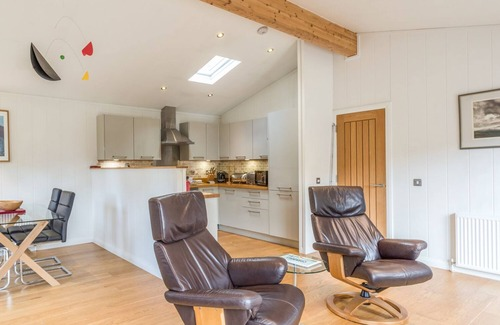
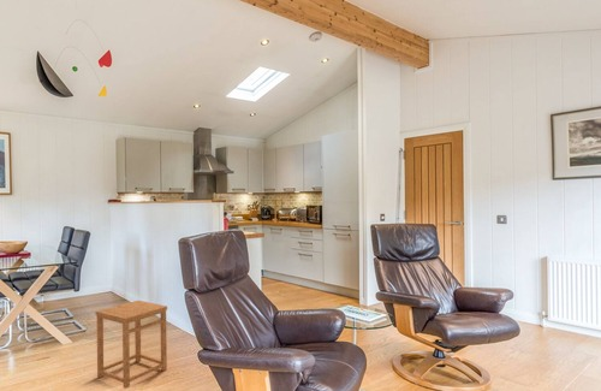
+ side table [94,300,168,390]
